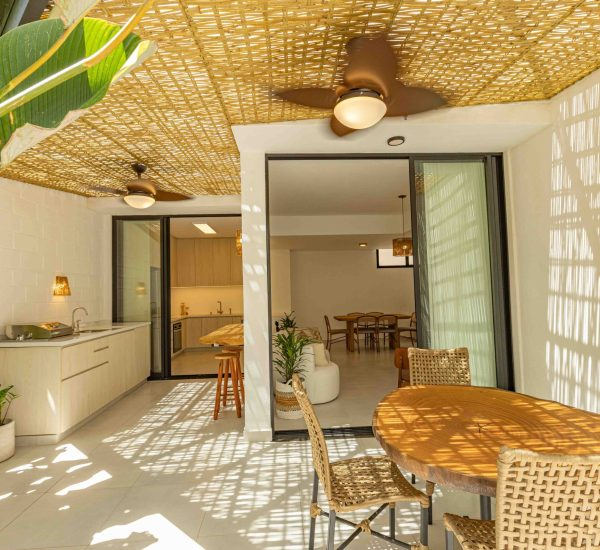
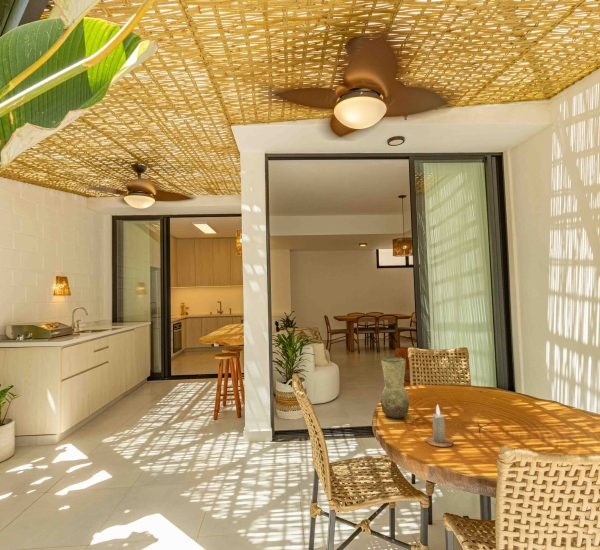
+ vase [380,356,410,419]
+ candle [425,404,454,448]
